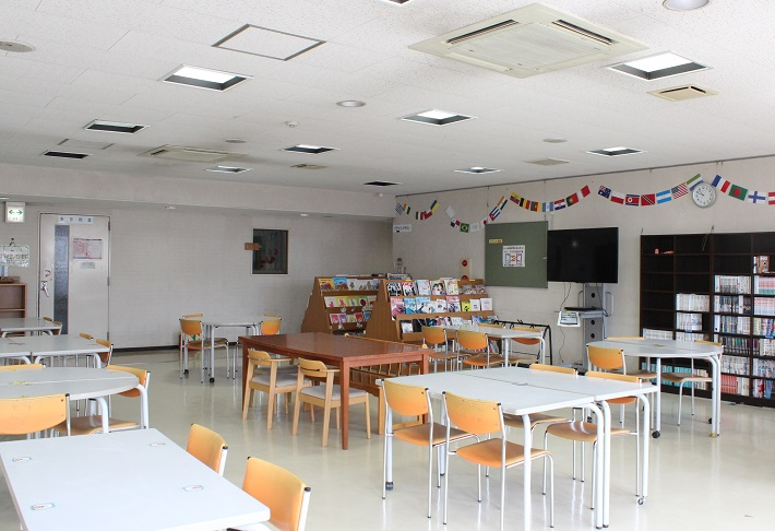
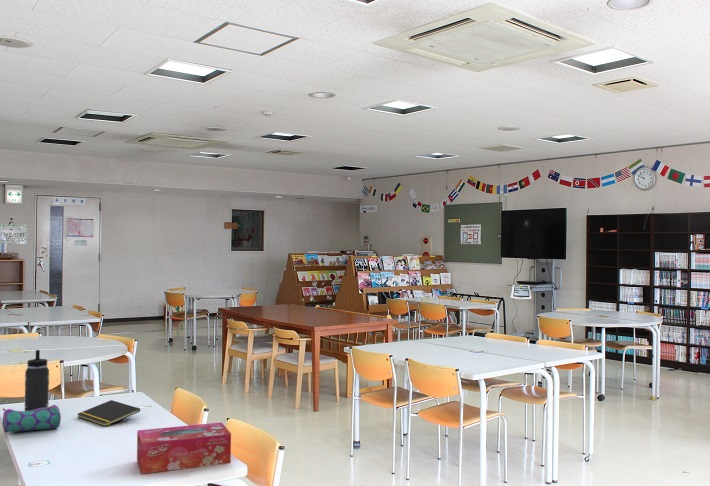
+ pencil case [1,404,62,434]
+ tissue box [136,422,232,475]
+ thermos bottle [23,349,50,411]
+ notepad [77,399,141,427]
